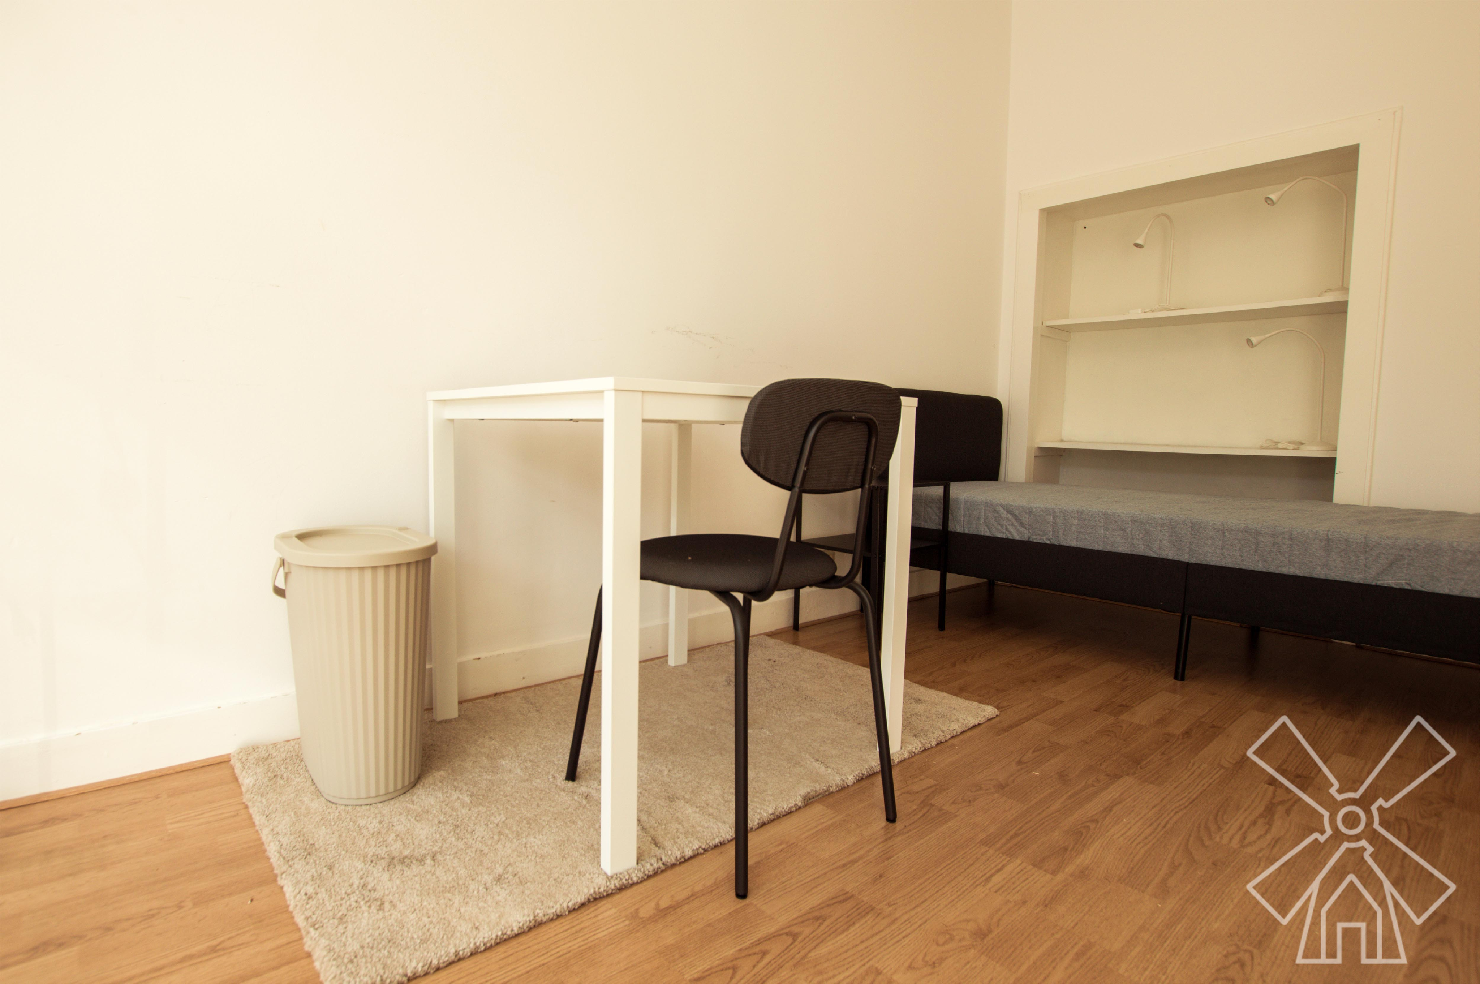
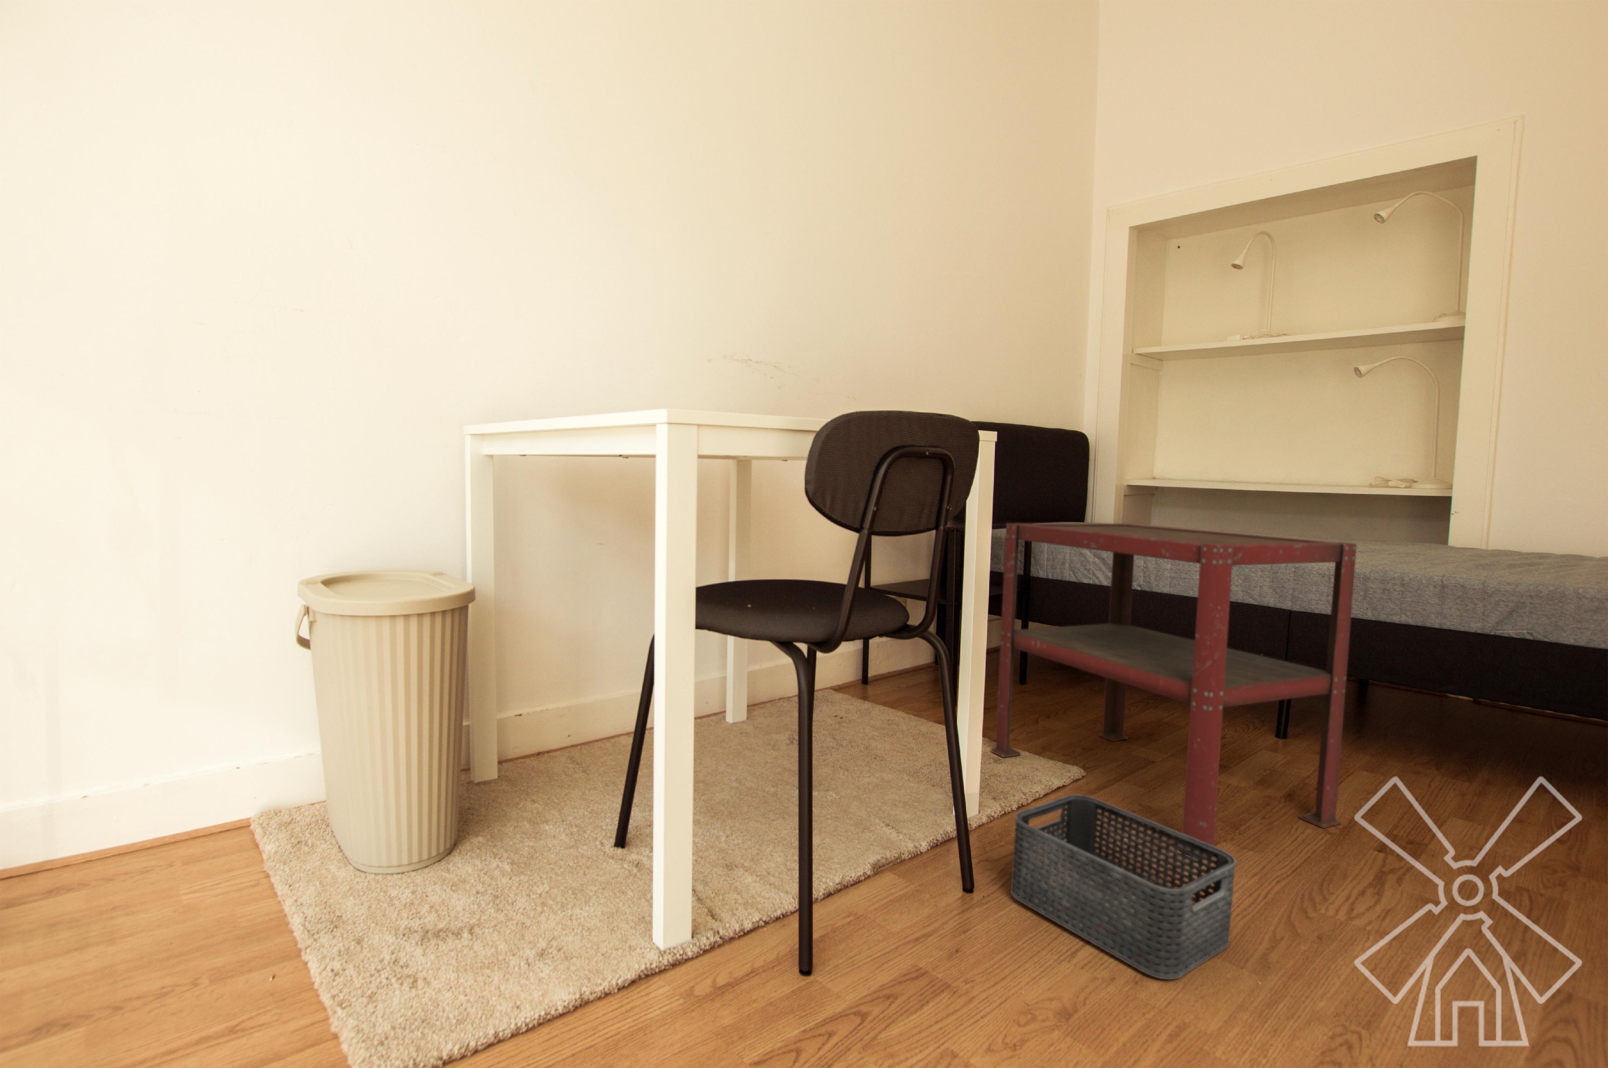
+ storage bin [1010,794,1236,980]
+ side table [990,523,1357,859]
